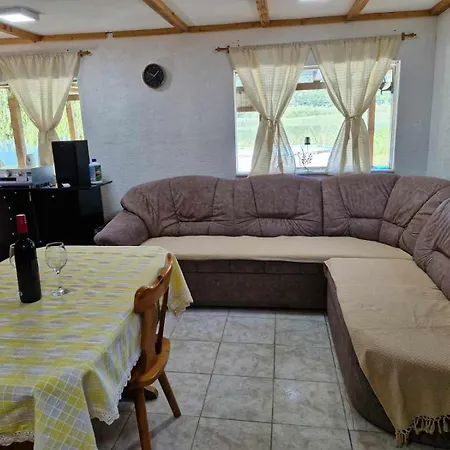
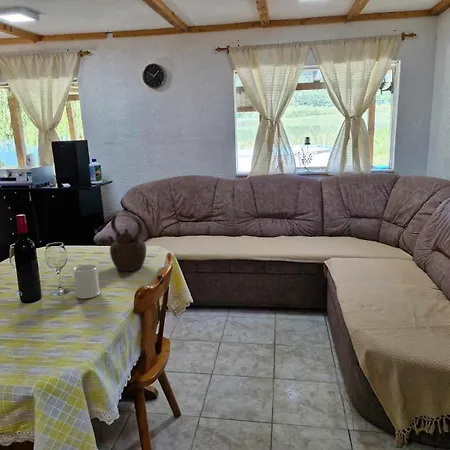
+ mug [73,264,101,300]
+ teapot [107,213,147,272]
